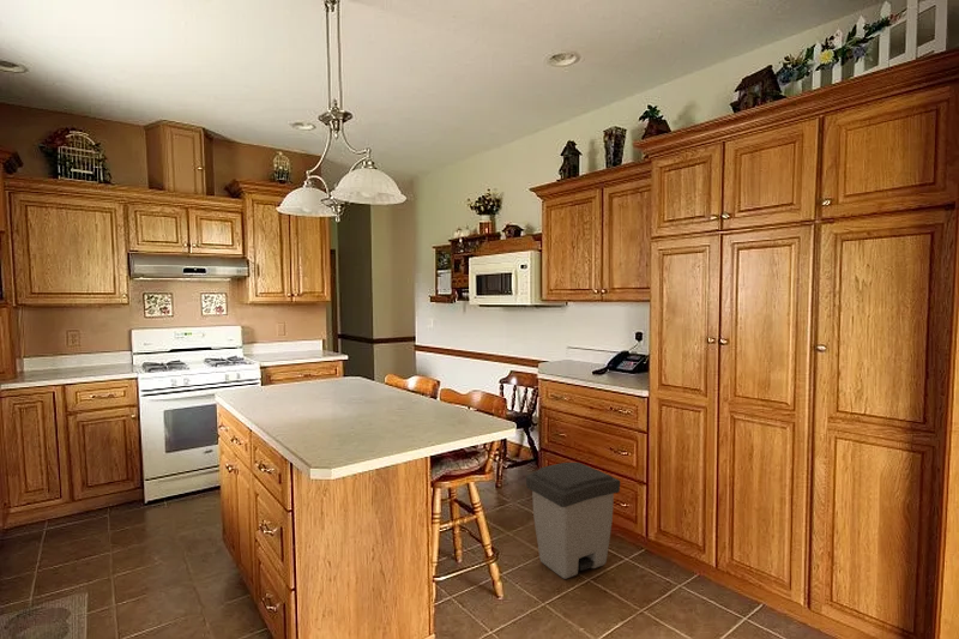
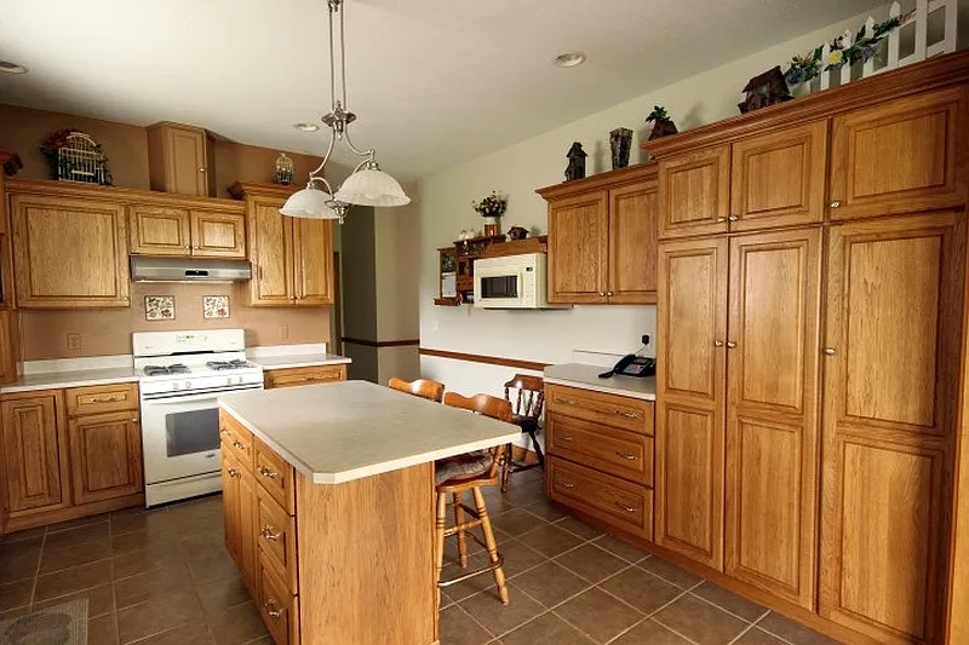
- trash can [525,462,621,580]
